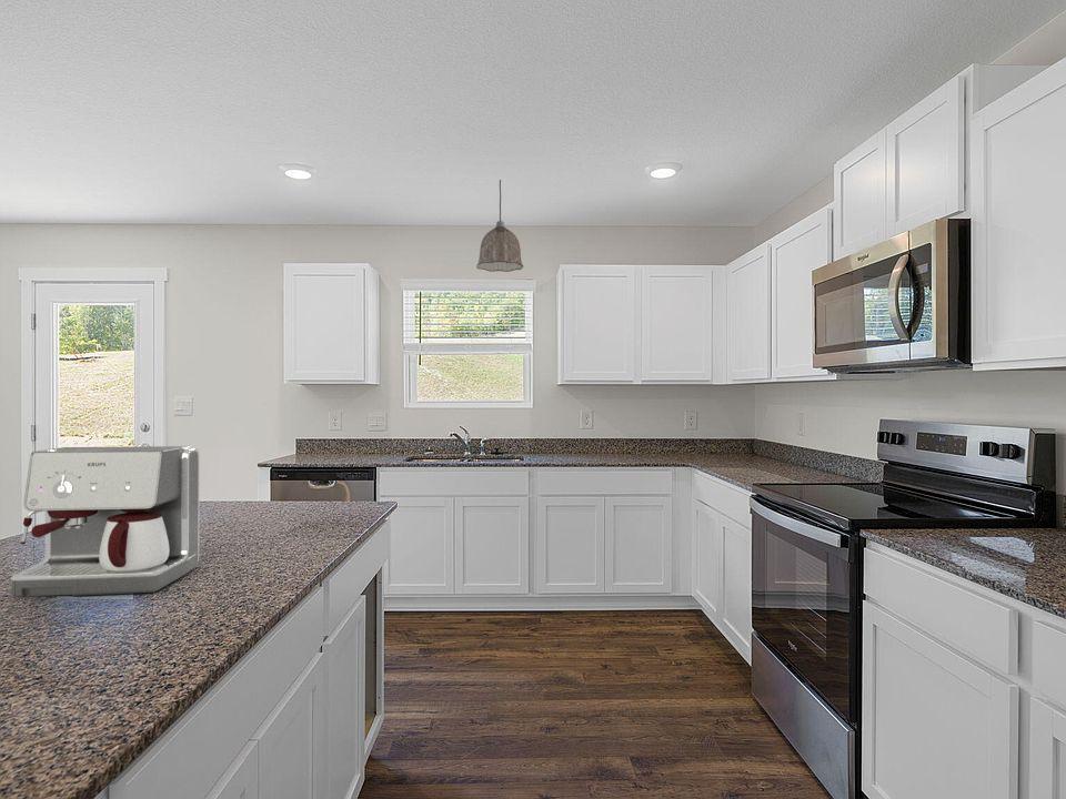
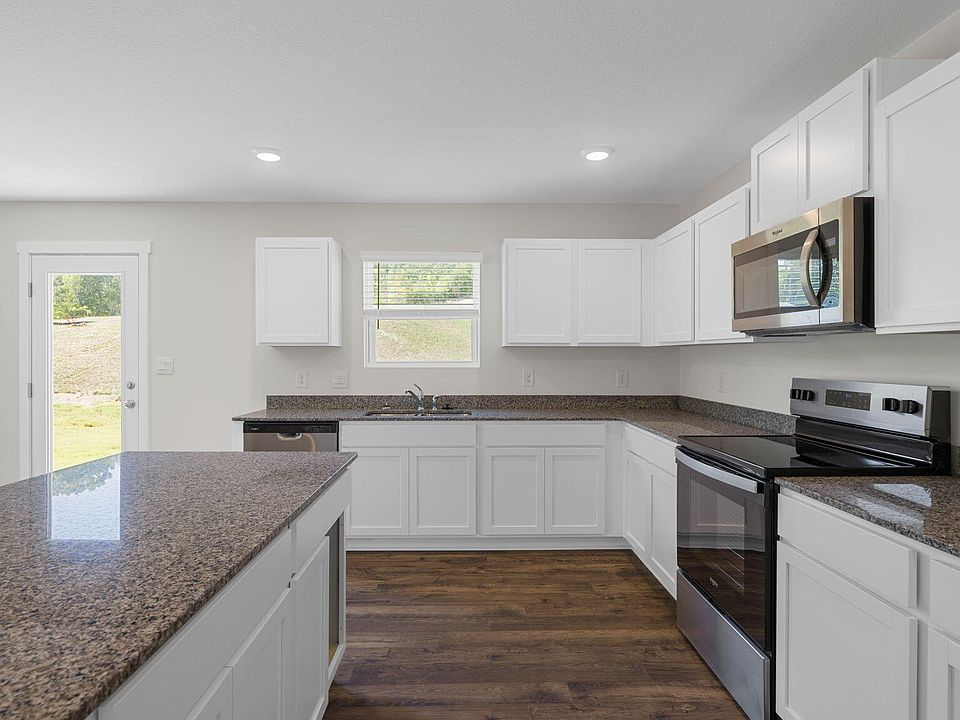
- pendant lamp [475,179,524,273]
- coffee maker [10,445,200,598]
